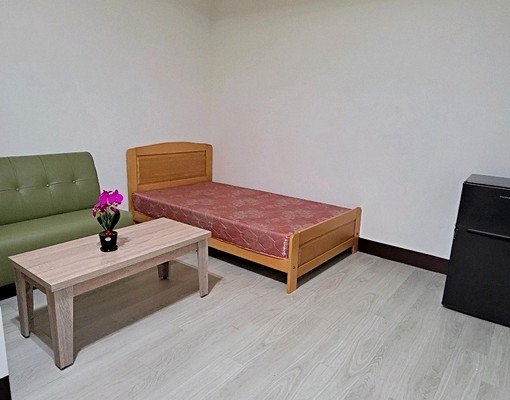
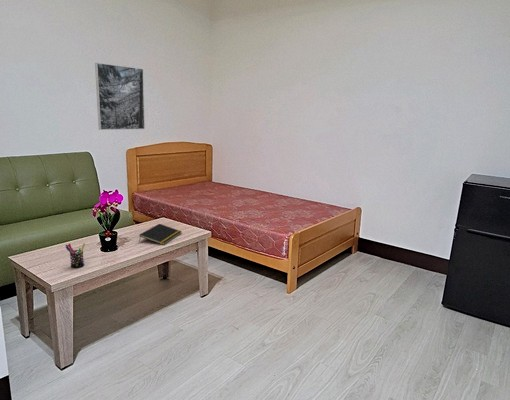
+ pen holder [65,242,86,269]
+ notepad [138,223,183,246]
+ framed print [94,62,146,131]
